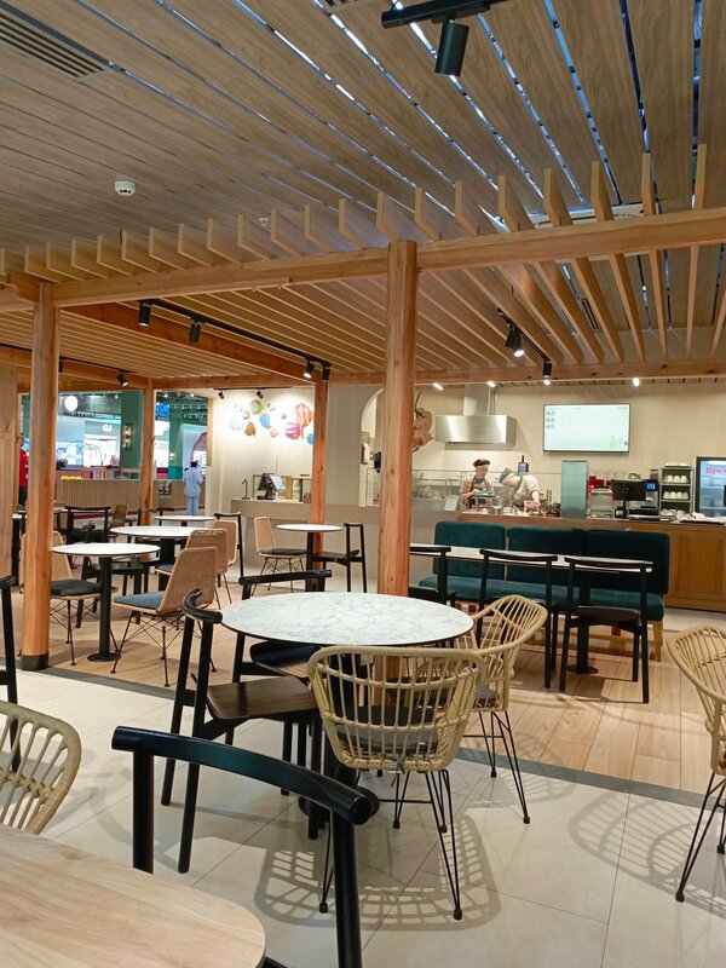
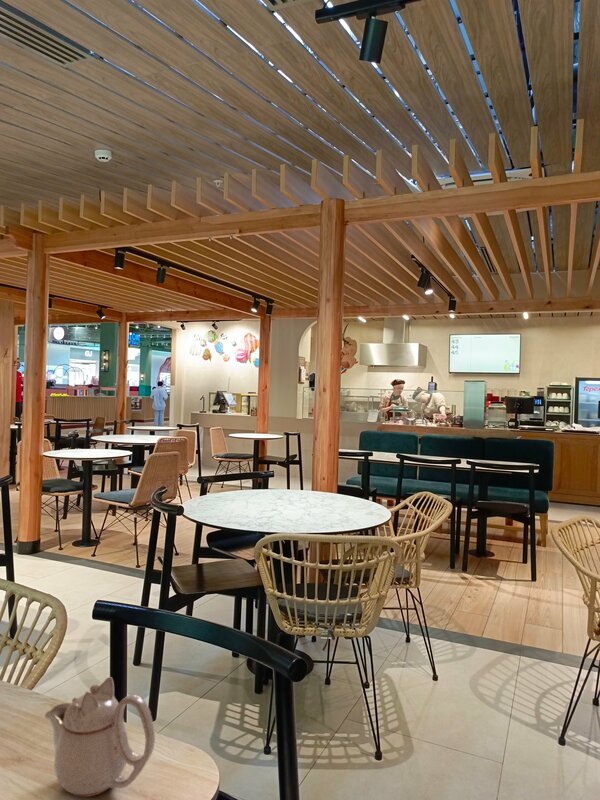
+ teapot [44,676,156,798]
